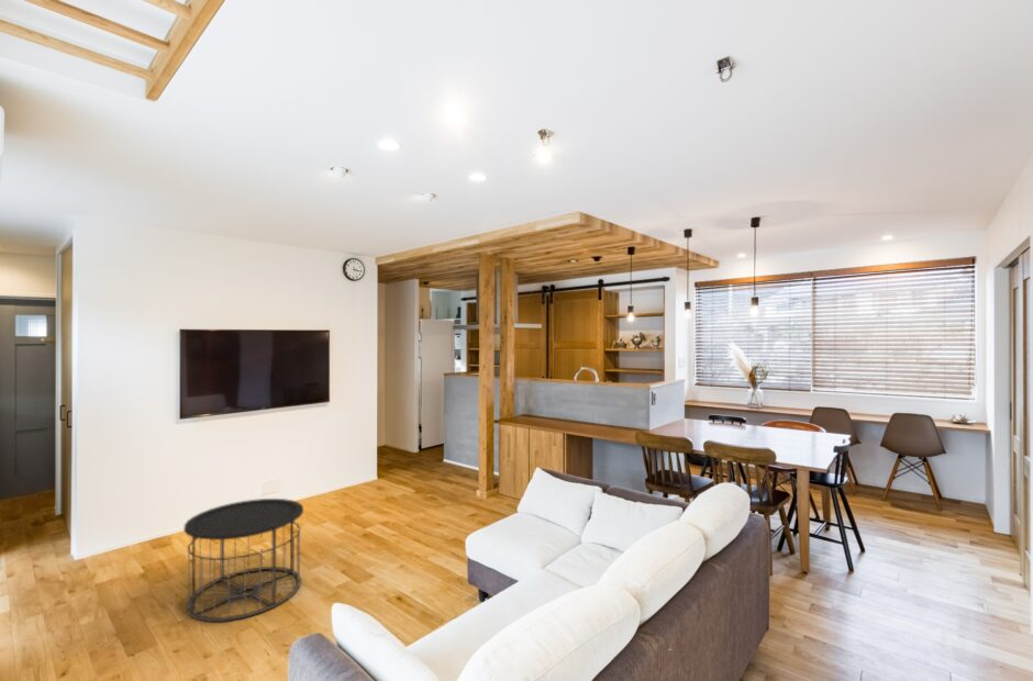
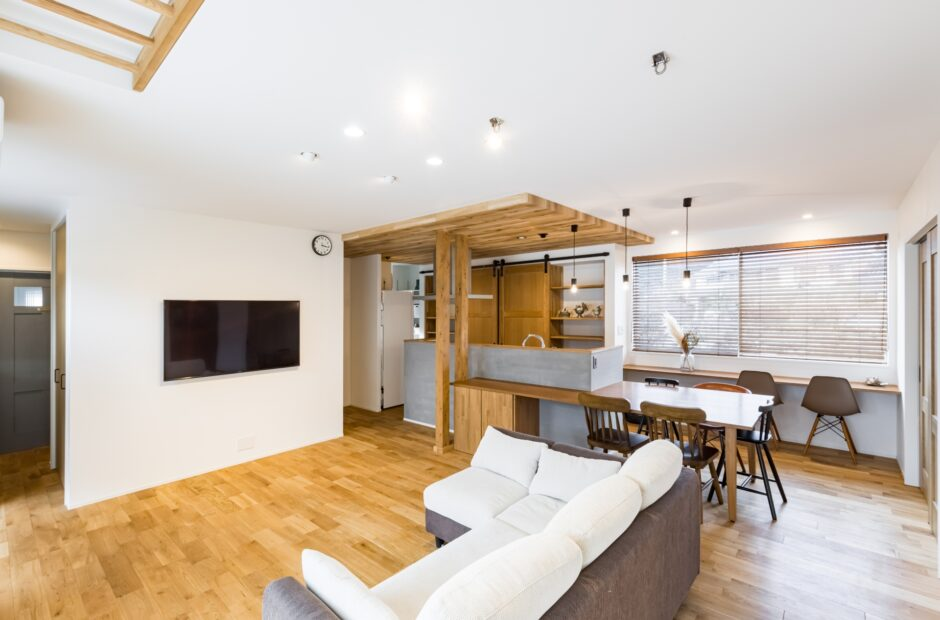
- side table [182,498,304,623]
